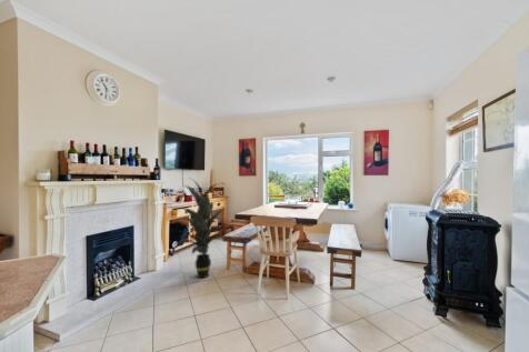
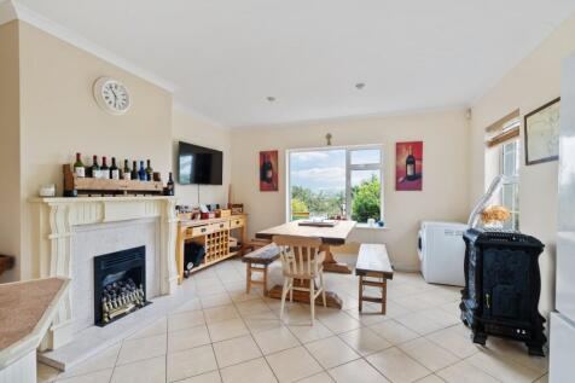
- indoor plant [168,177,230,279]
